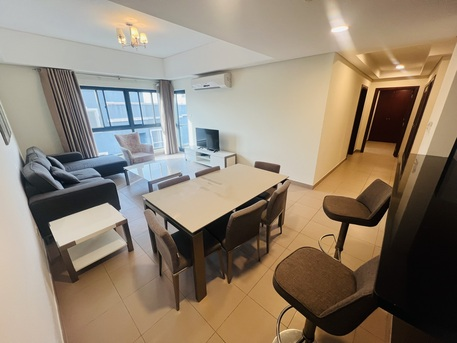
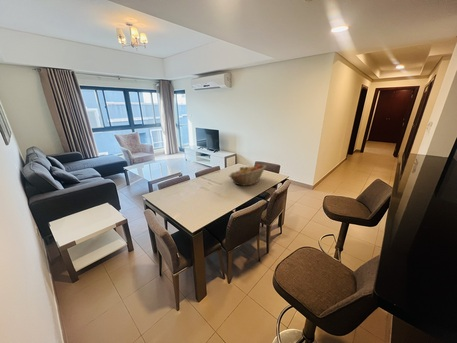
+ fruit basket [228,164,267,187]
